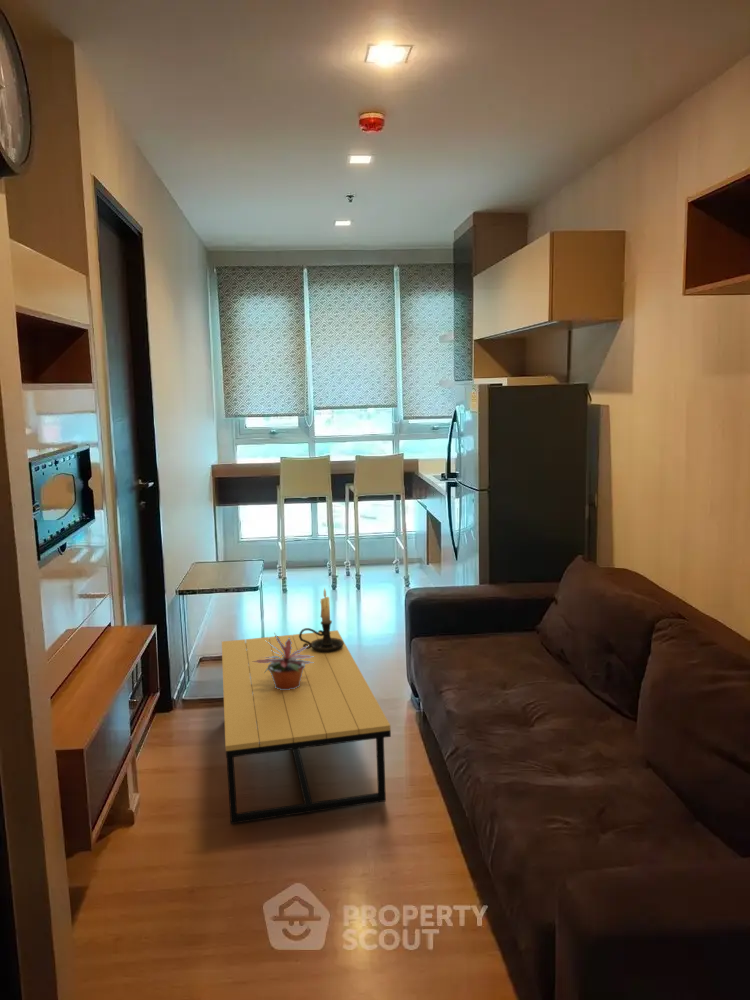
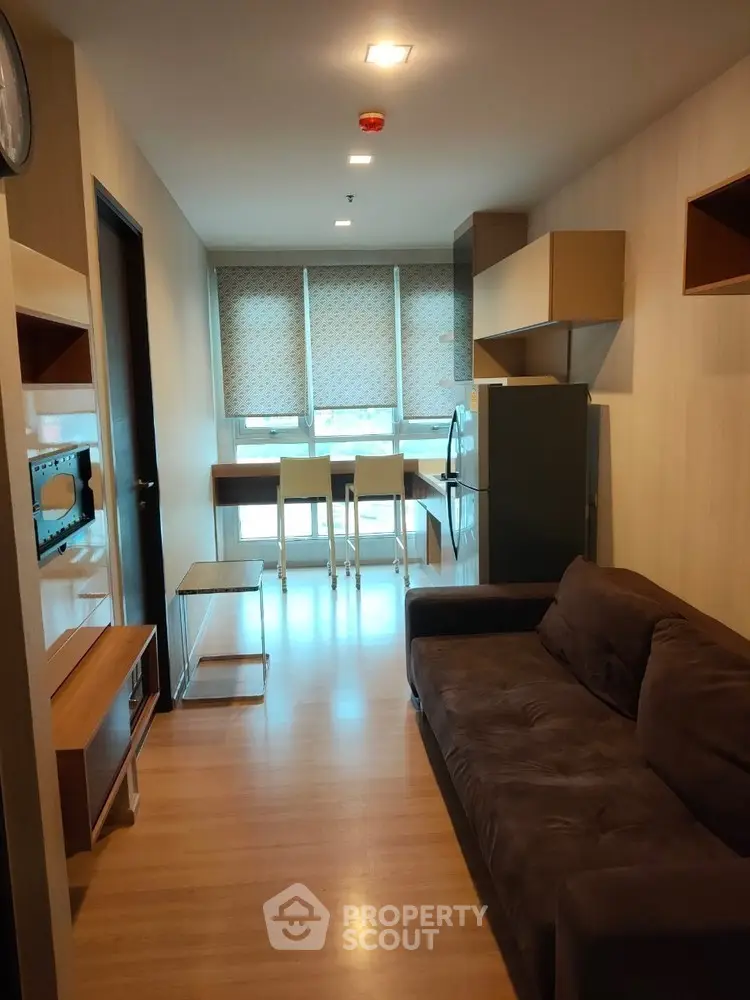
- coffee table [221,629,392,825]
- potted plant [252,633,314,690]
- candle holder [299,587,345,653]
